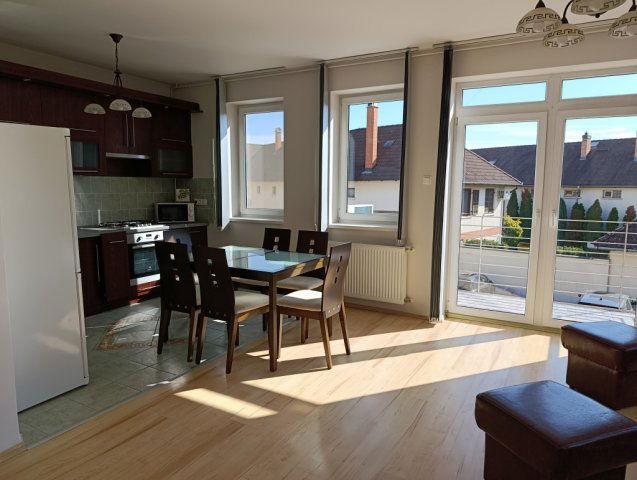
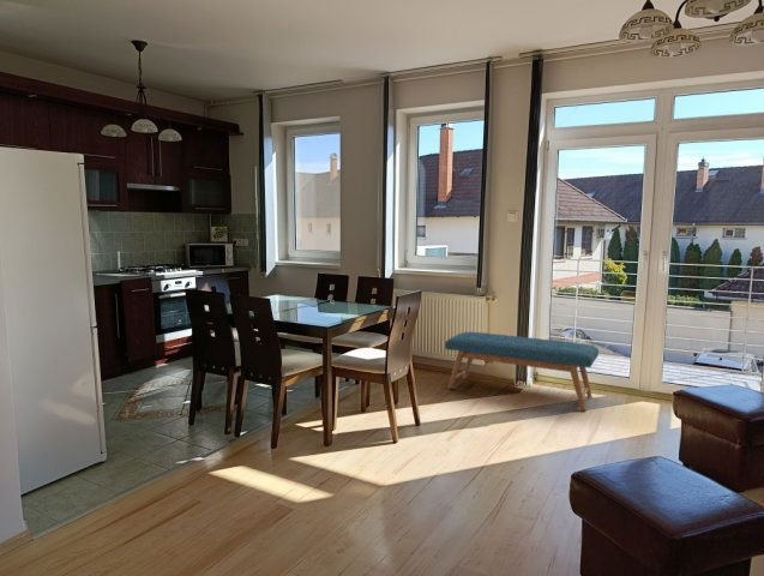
+ bench [444,331,600,412]
